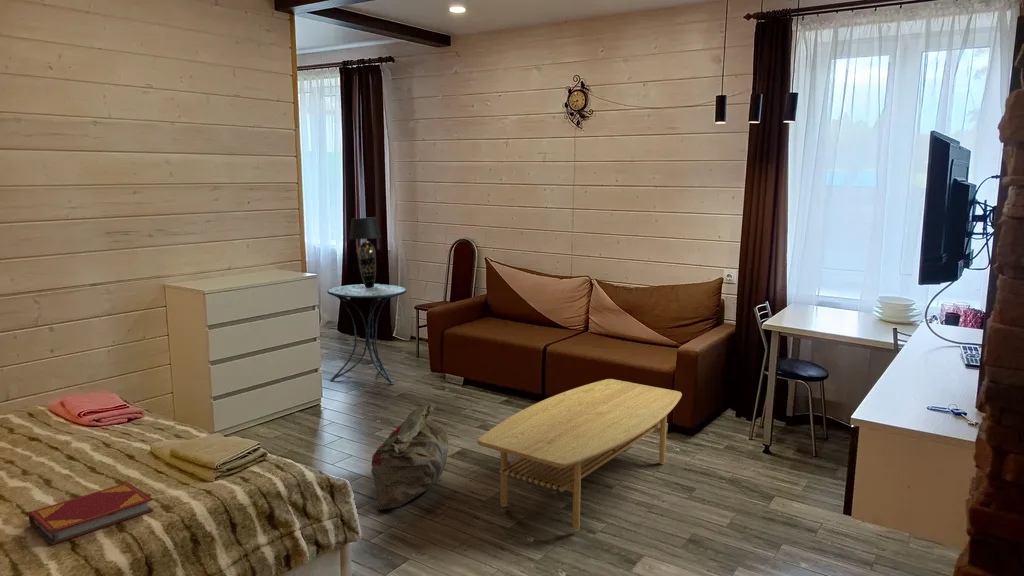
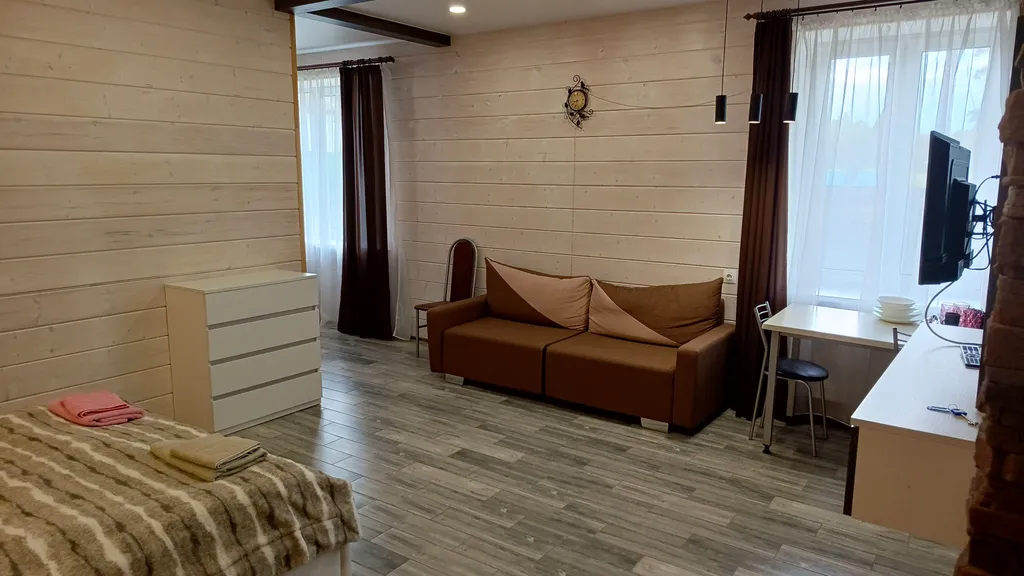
- coffee table [476,378,683,533]
- hardback book [28,481,154,546]
- side table [326,283,407,385]
- bag [370,403,450,511]
- table lamp [349,216,382,288]
